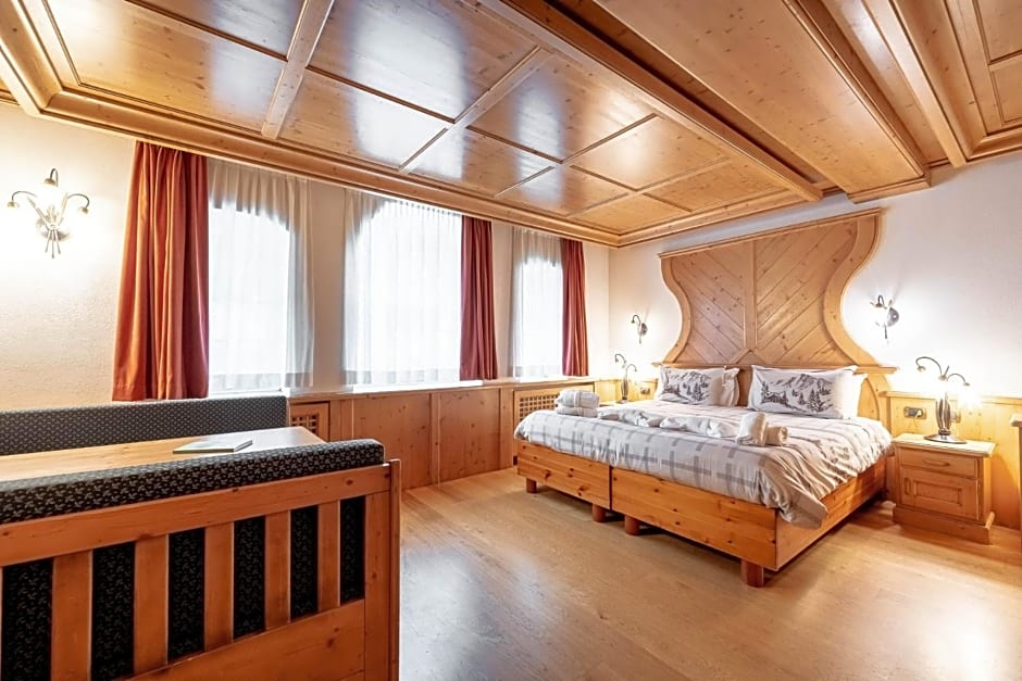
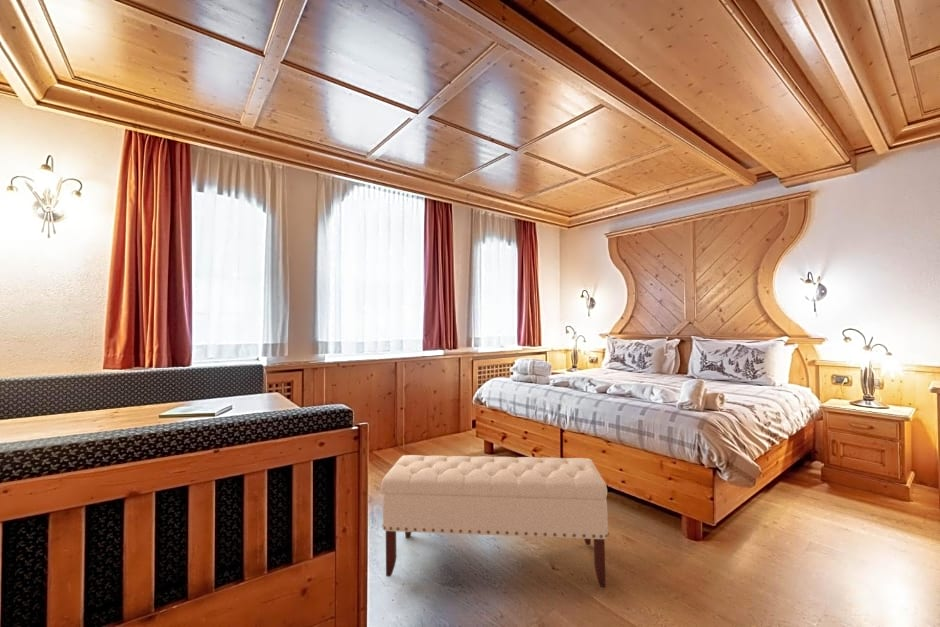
+ bench [380,454,610,588]
